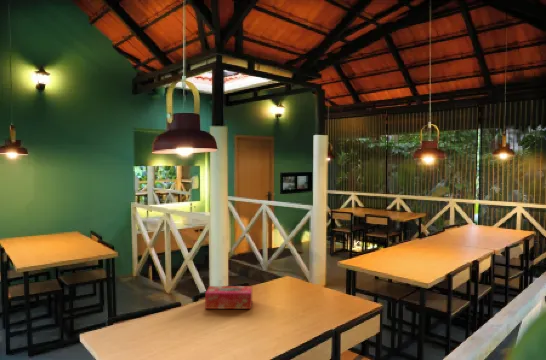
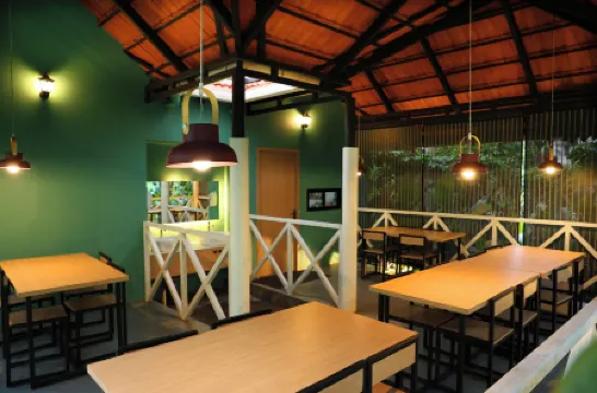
- tissue box [204,285,253,310]
